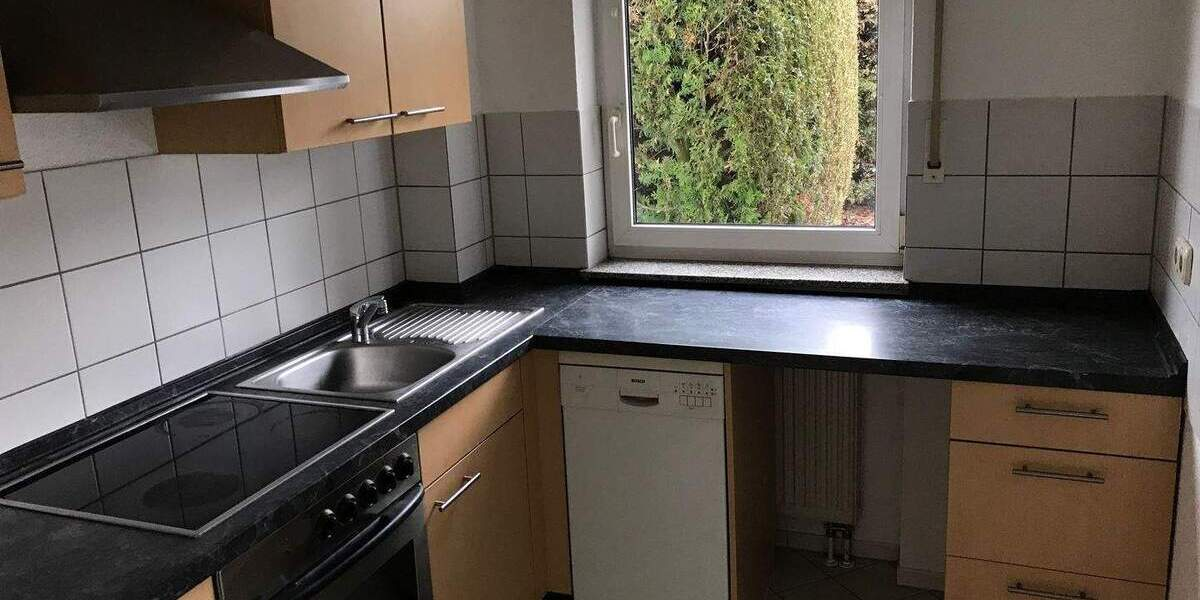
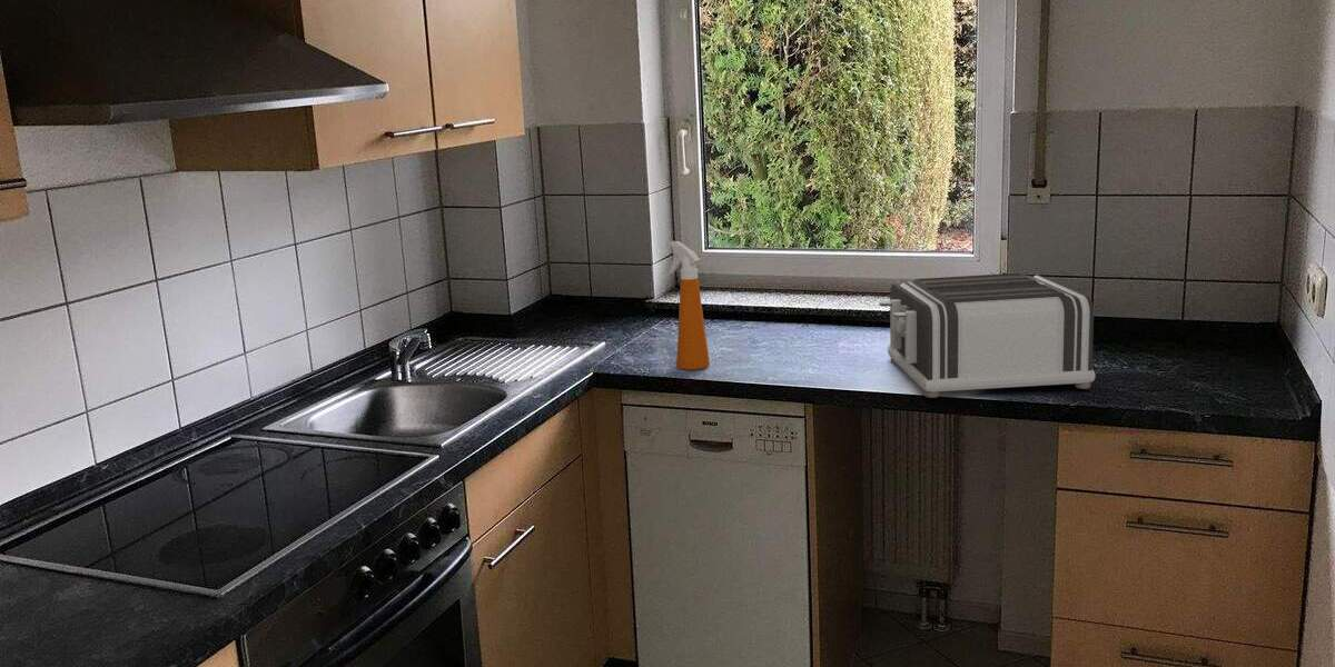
+ toaster [879,272,1096,399]
+ spray bottle [666,240,711,371]
